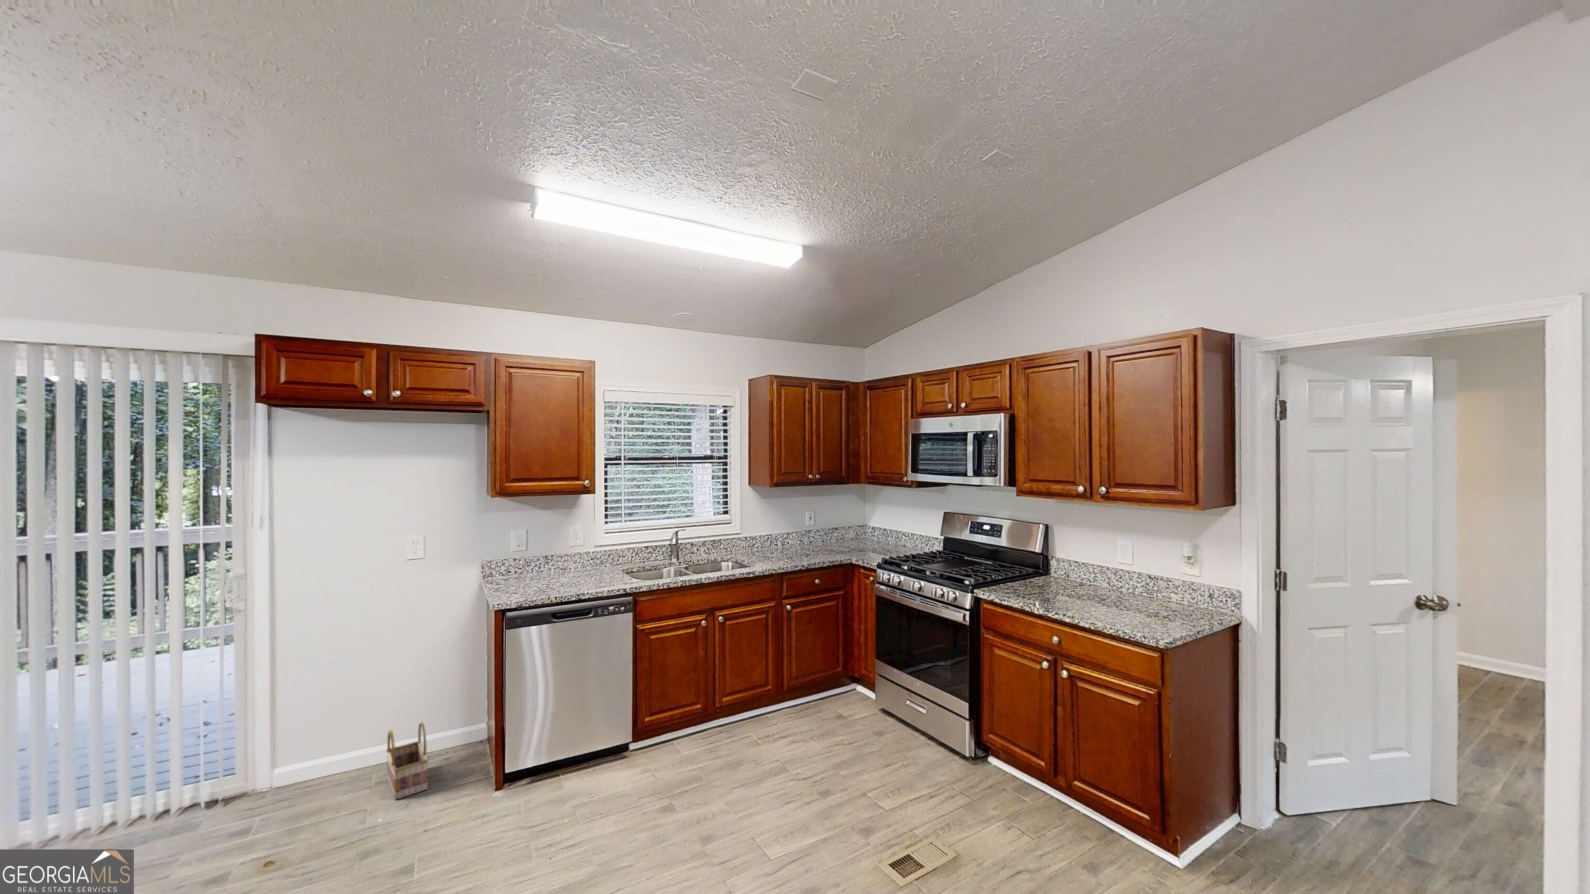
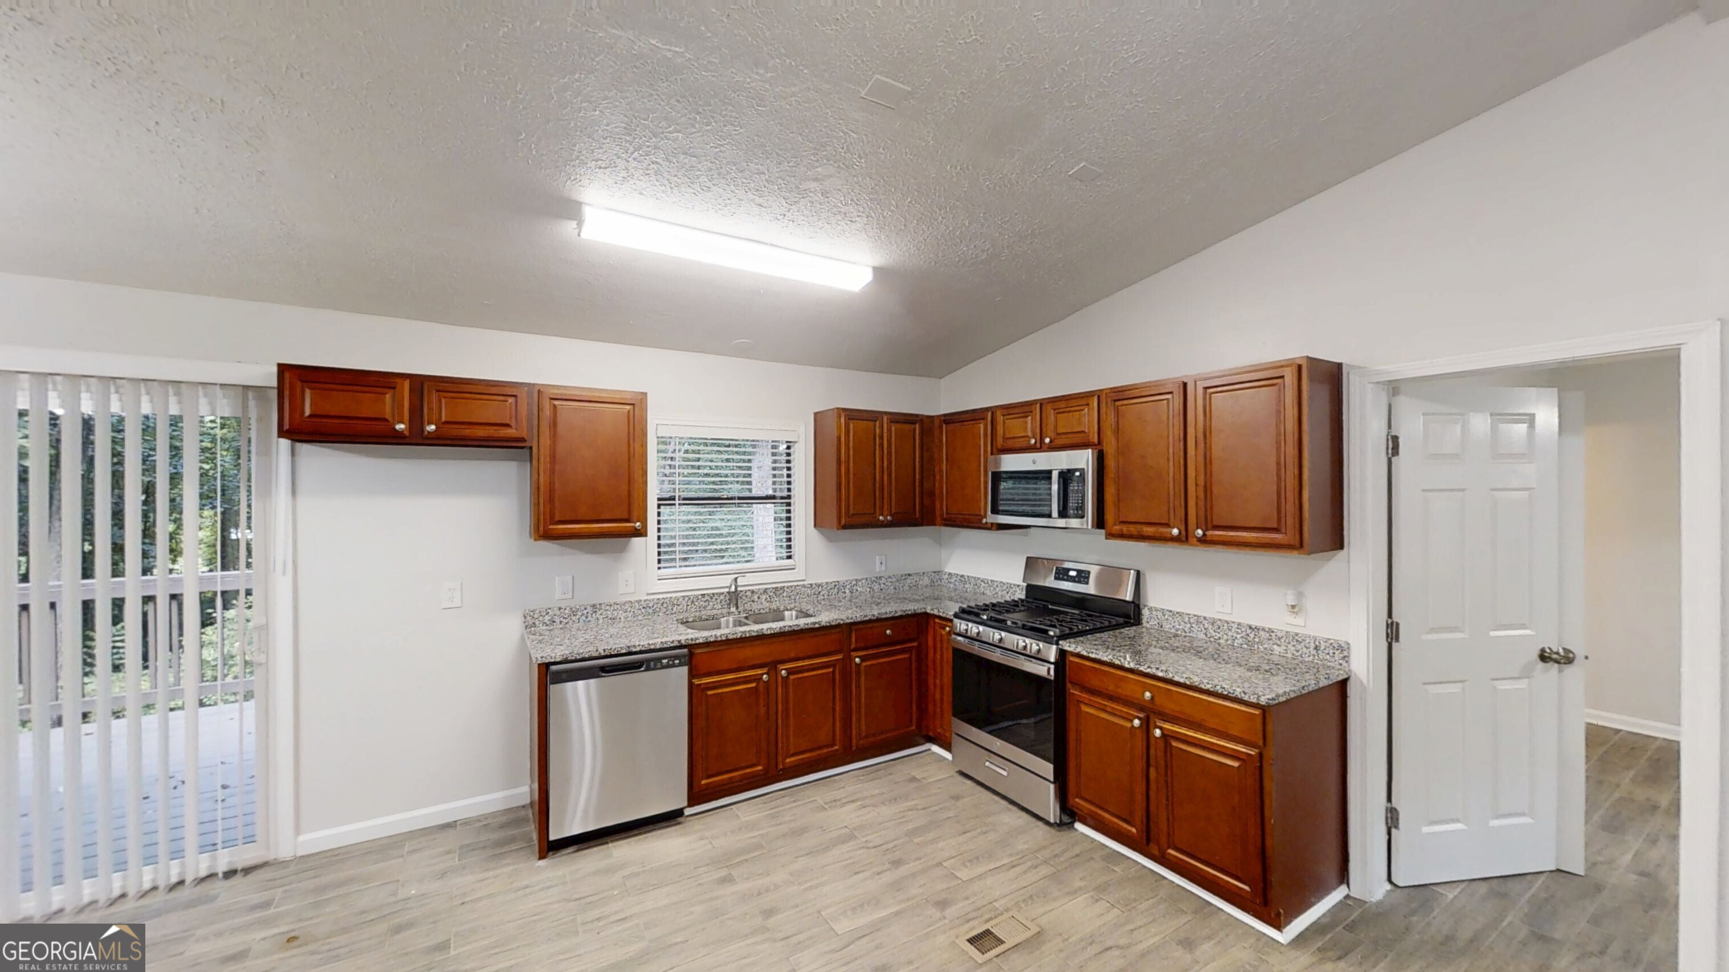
- basket [385,722,429,800]
